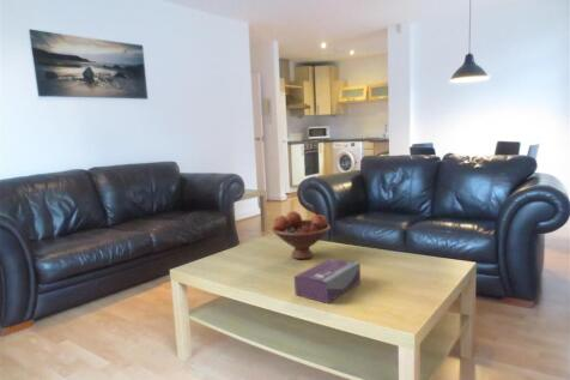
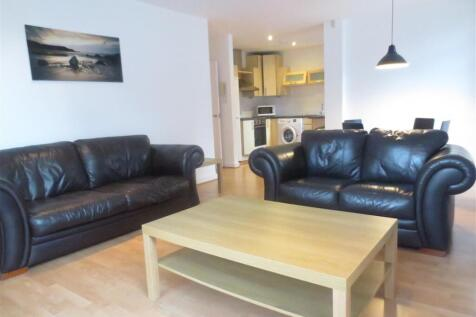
- tissue box [293,257,362,304]
- fruit bowl [271,210,332,260]
